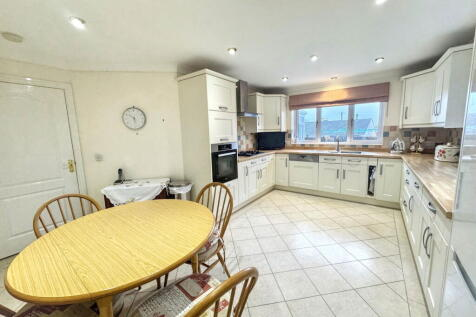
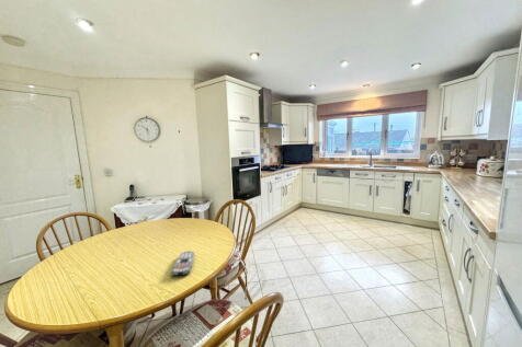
+ remote control [170,251,195,277]
